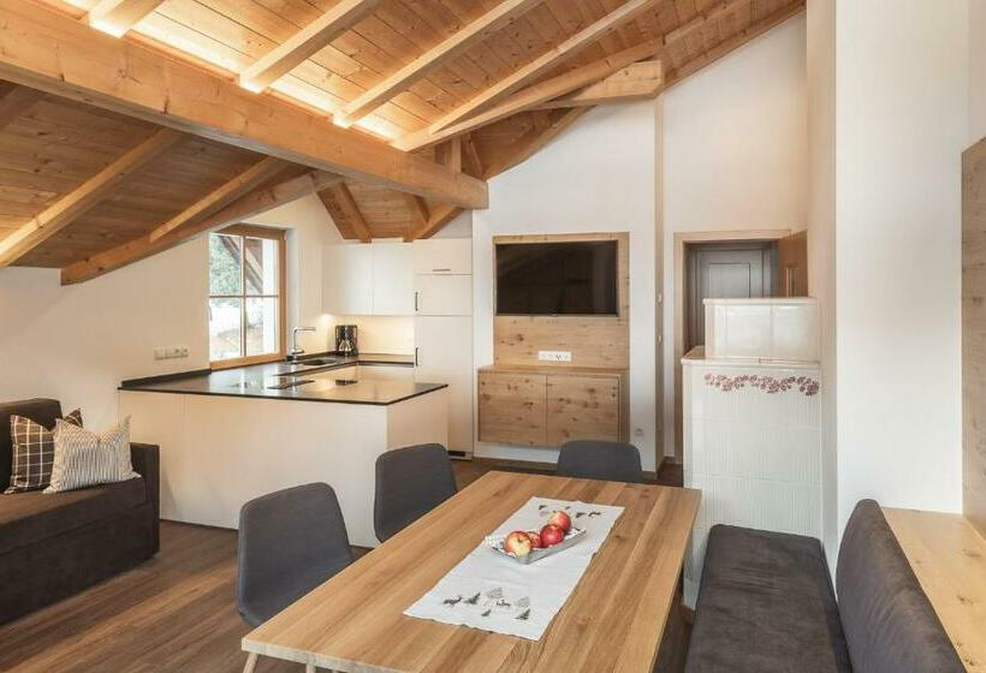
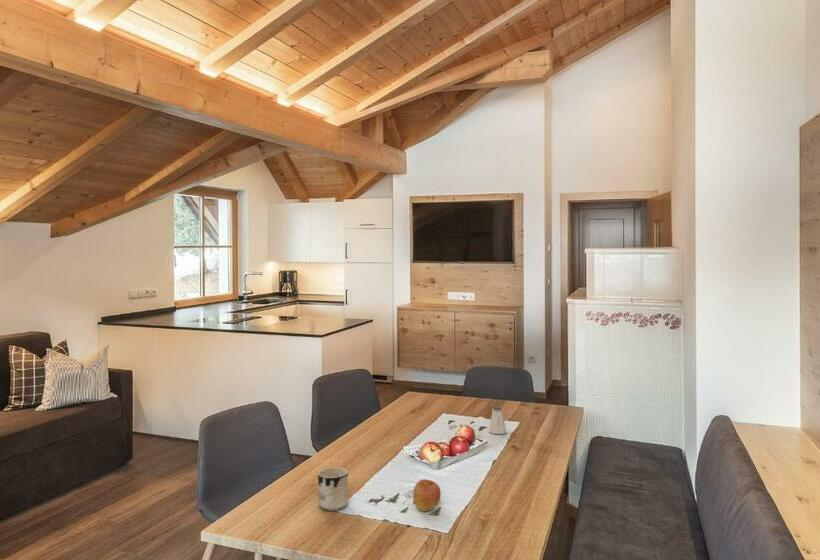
+ saltshaker [488,406,507,435]
+ mug [317,466,349,511]
+ apple [412,478,442,512]
